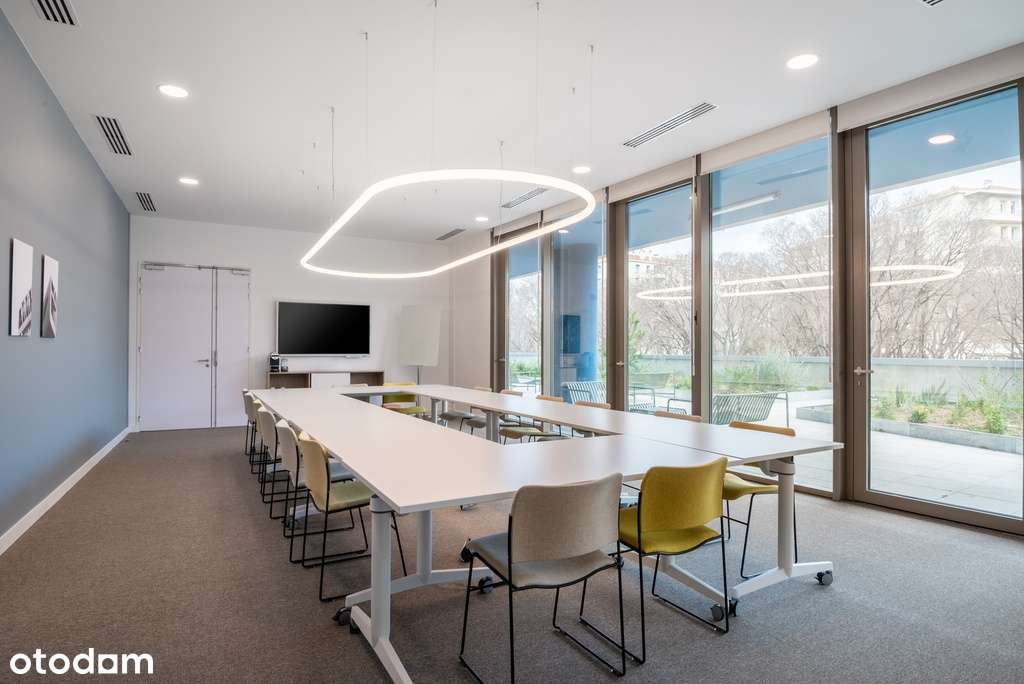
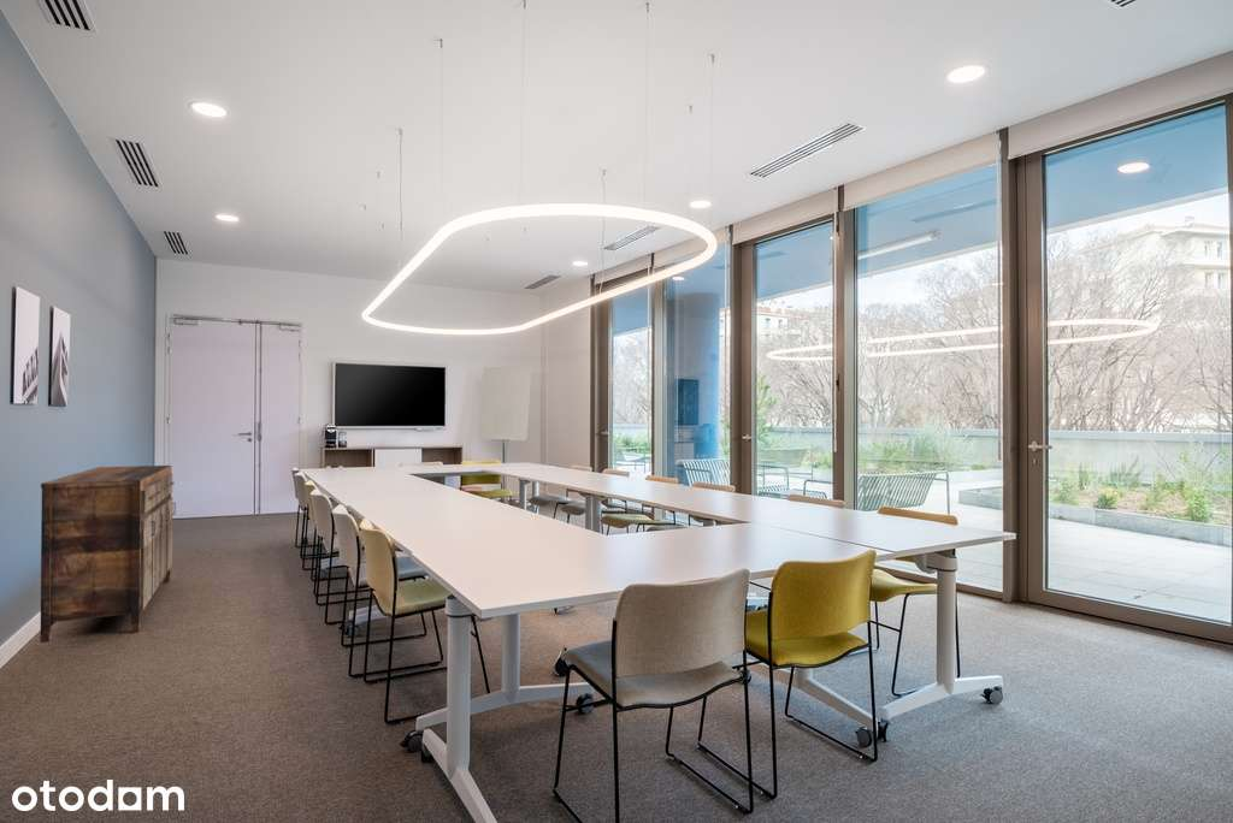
+ sideboard [39,464,177,644]
